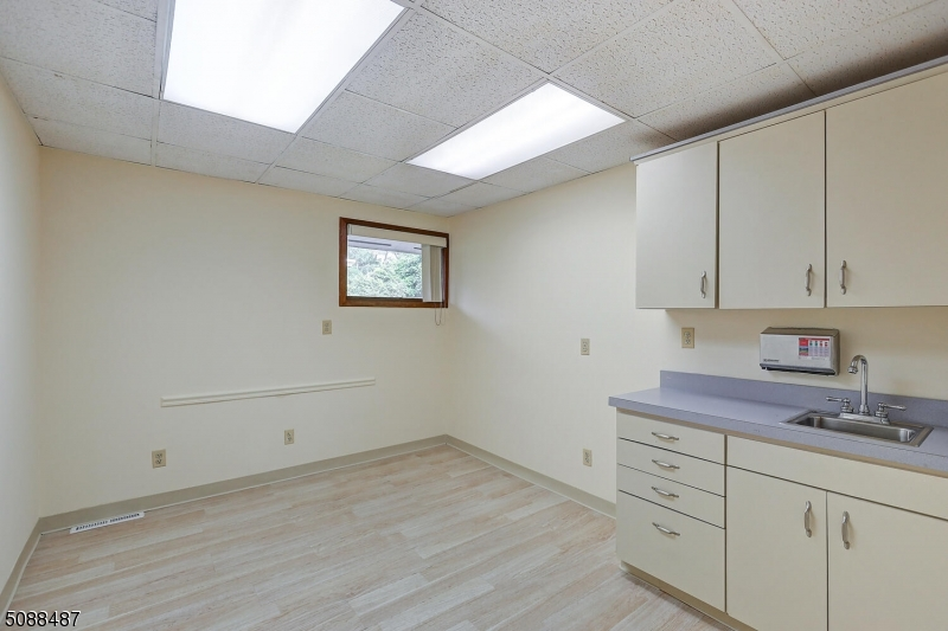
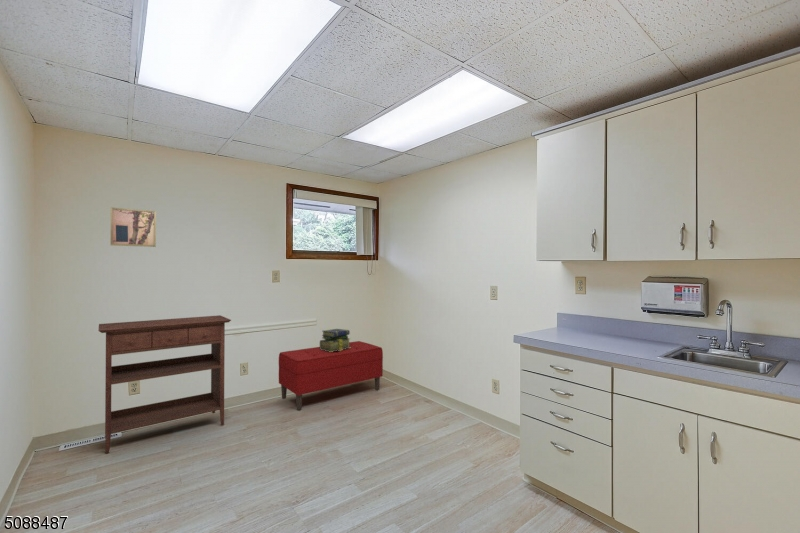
+ stack of books [319,328,351,352]
+ bench [278,340,384,411]
+ console table [98,314,232,454]
+ wall art [110,206,157,248]
